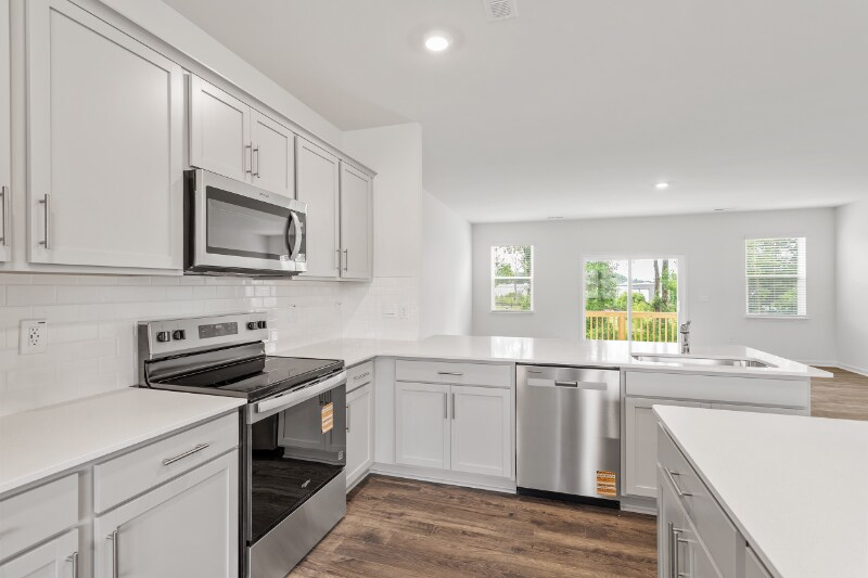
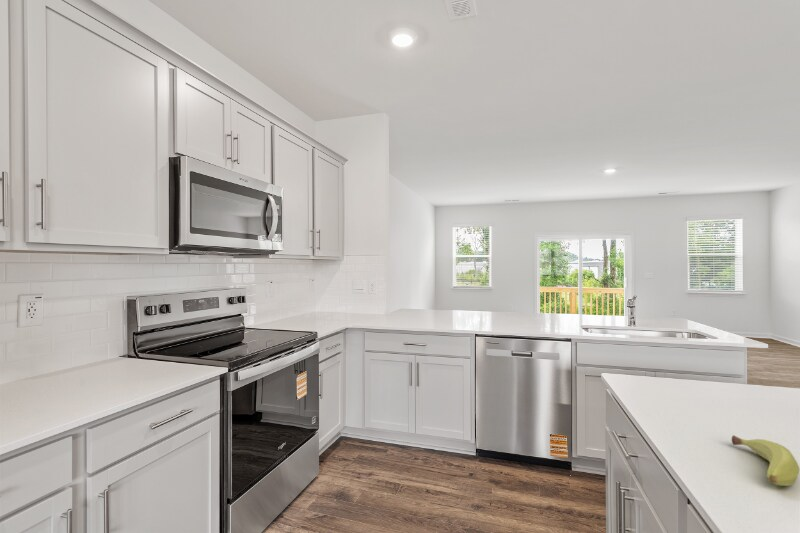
+ fruit [731,434,800,487]
